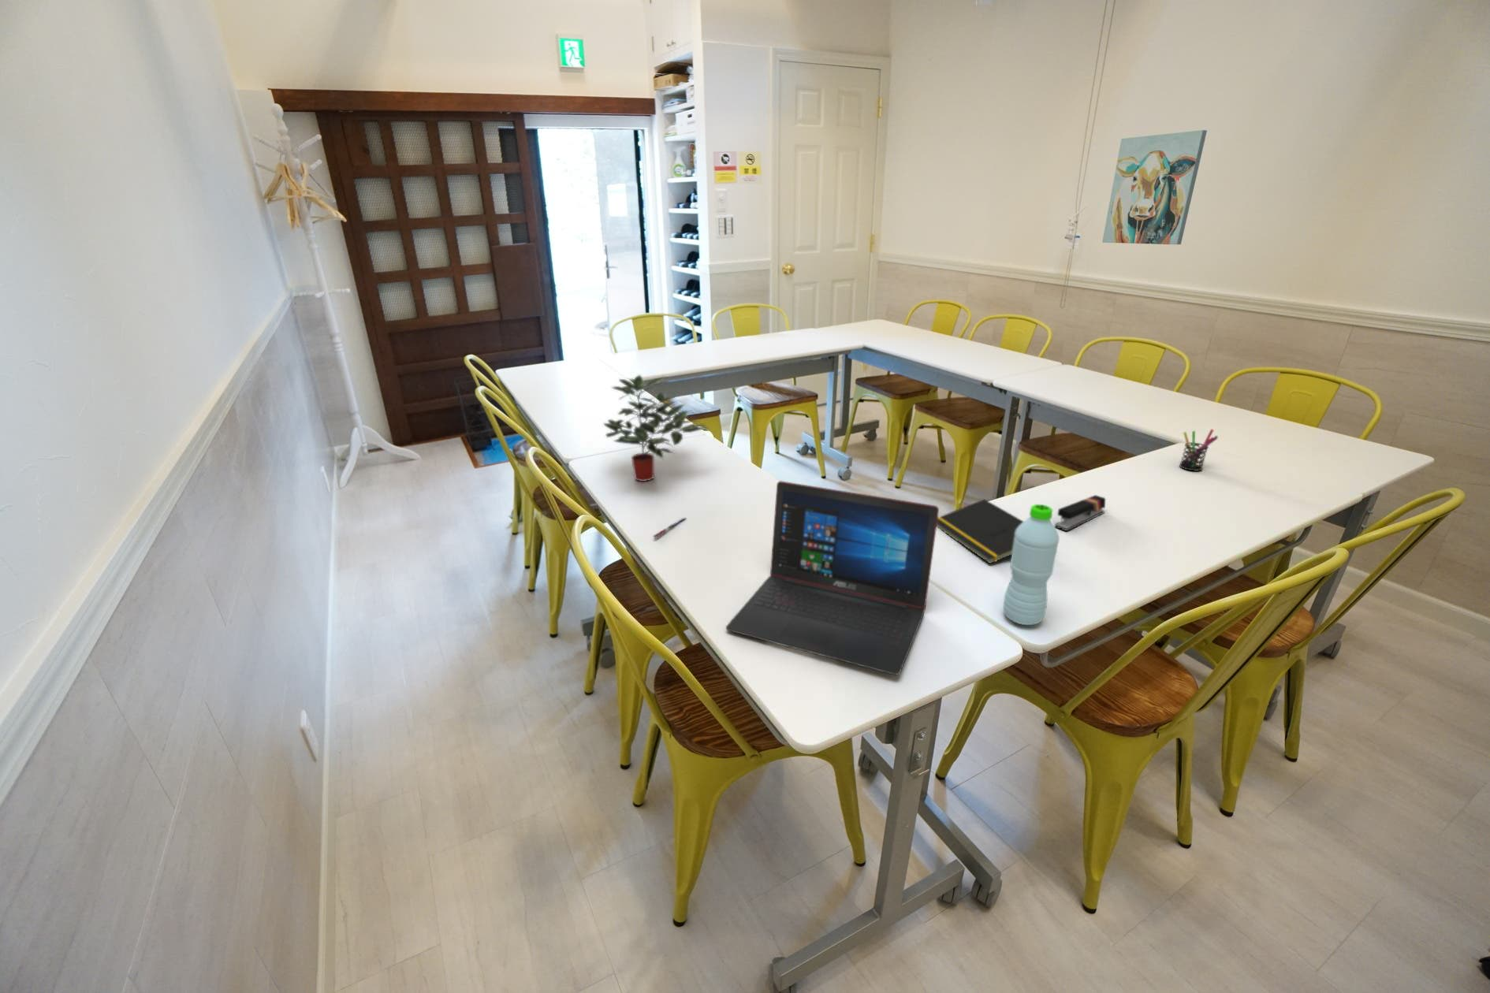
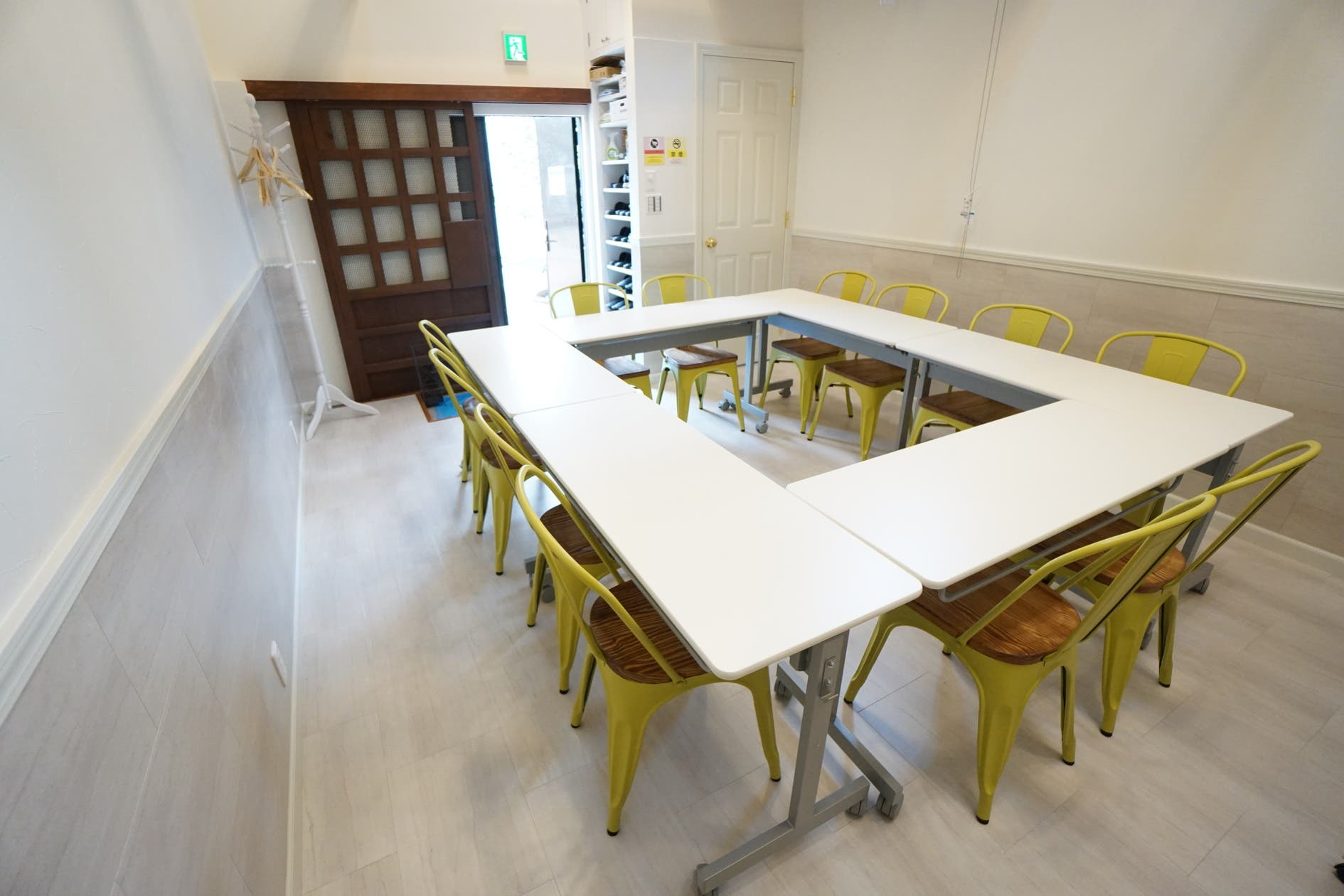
- laptop [725,480,940,676]
- water bottle [1002,503,1060,626]
- pen [652,516,687,539]
- pen holder [1178,429,1218,472]
- notepad [937,498,1024,564]
- stapler [1054,494,1106,532]
- wall art [1101,130,1207,245]
- potted plant [602,375,711,482]
